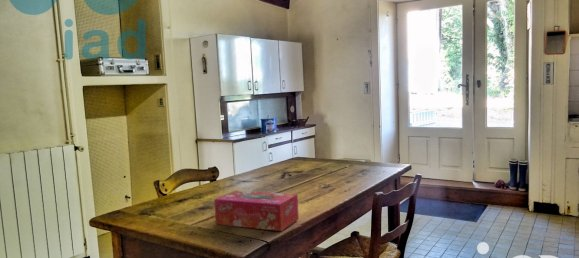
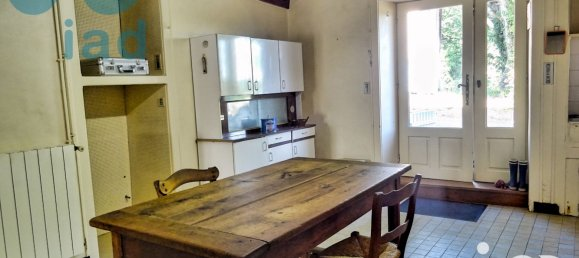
- tissue box [213,190,300,232]
